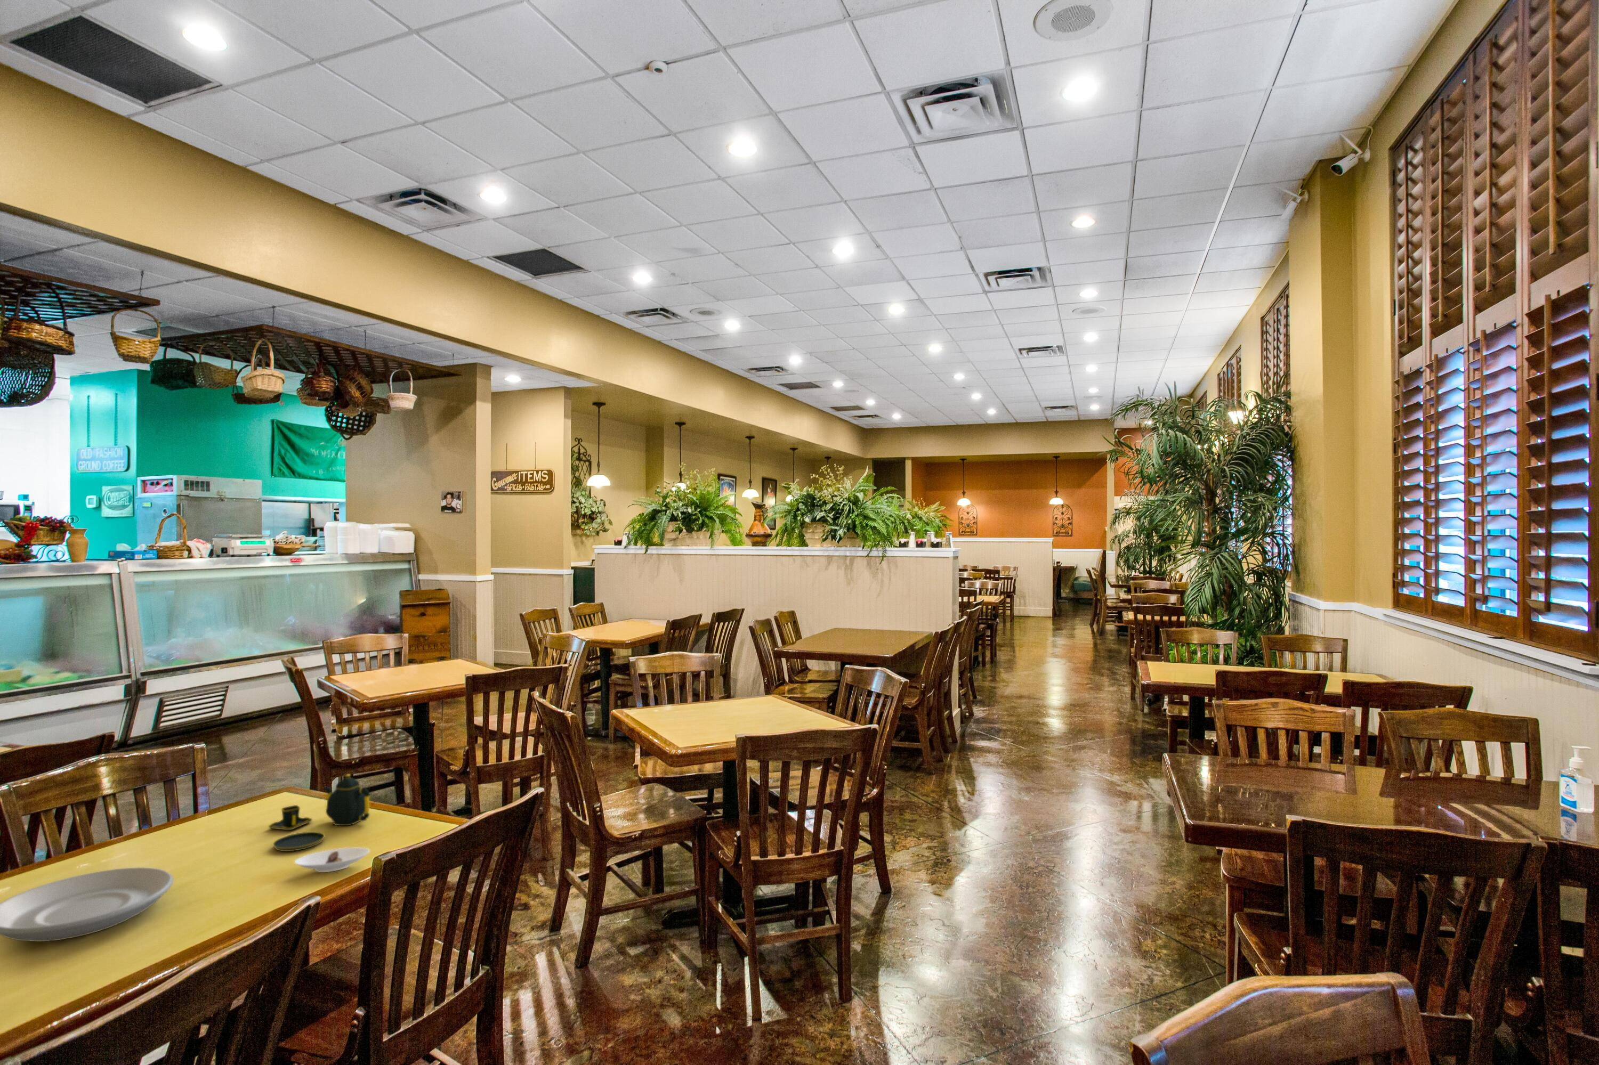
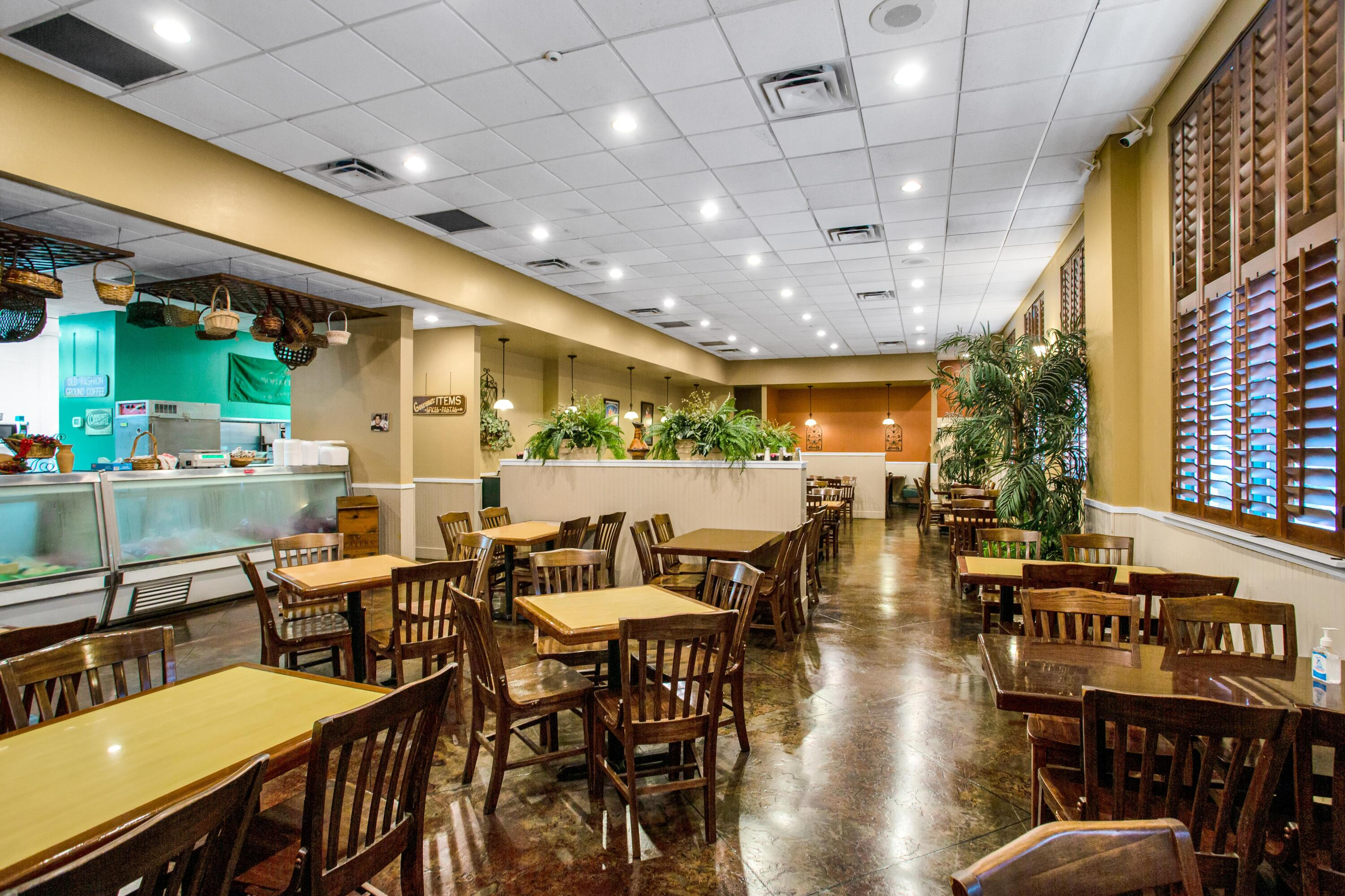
- saucer [294,847,371,872]
- teapot [267,774,371,852]
- plate [0,867,174,941]
